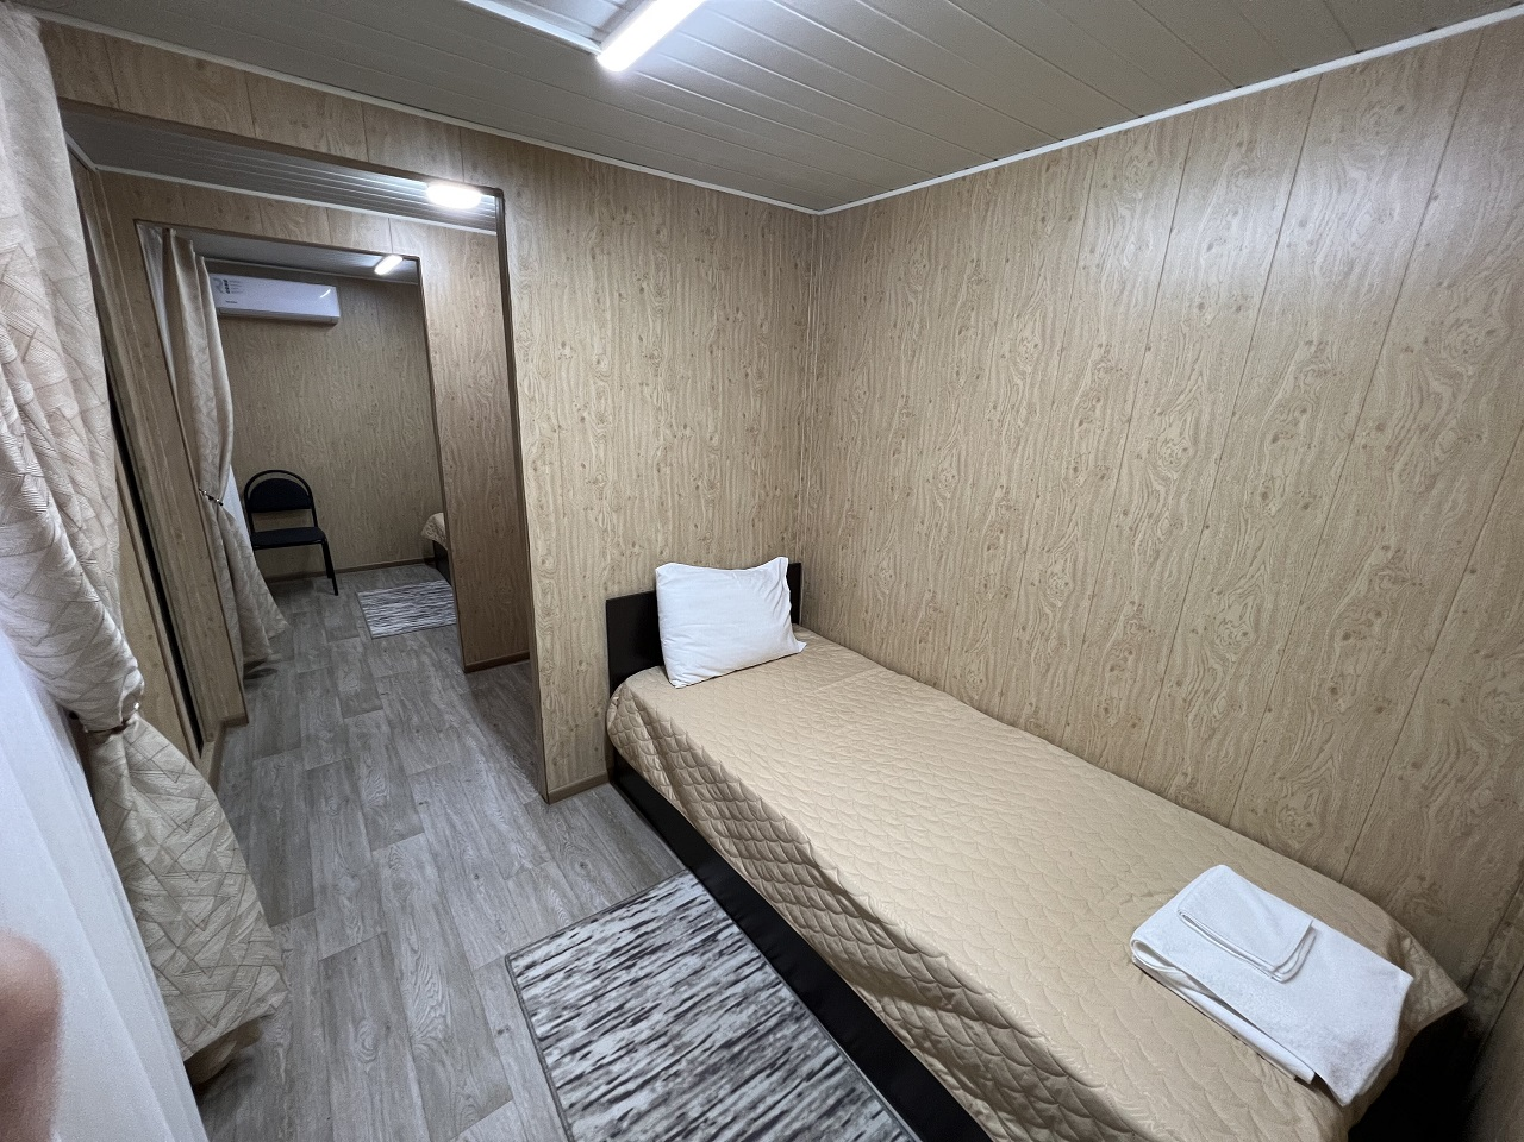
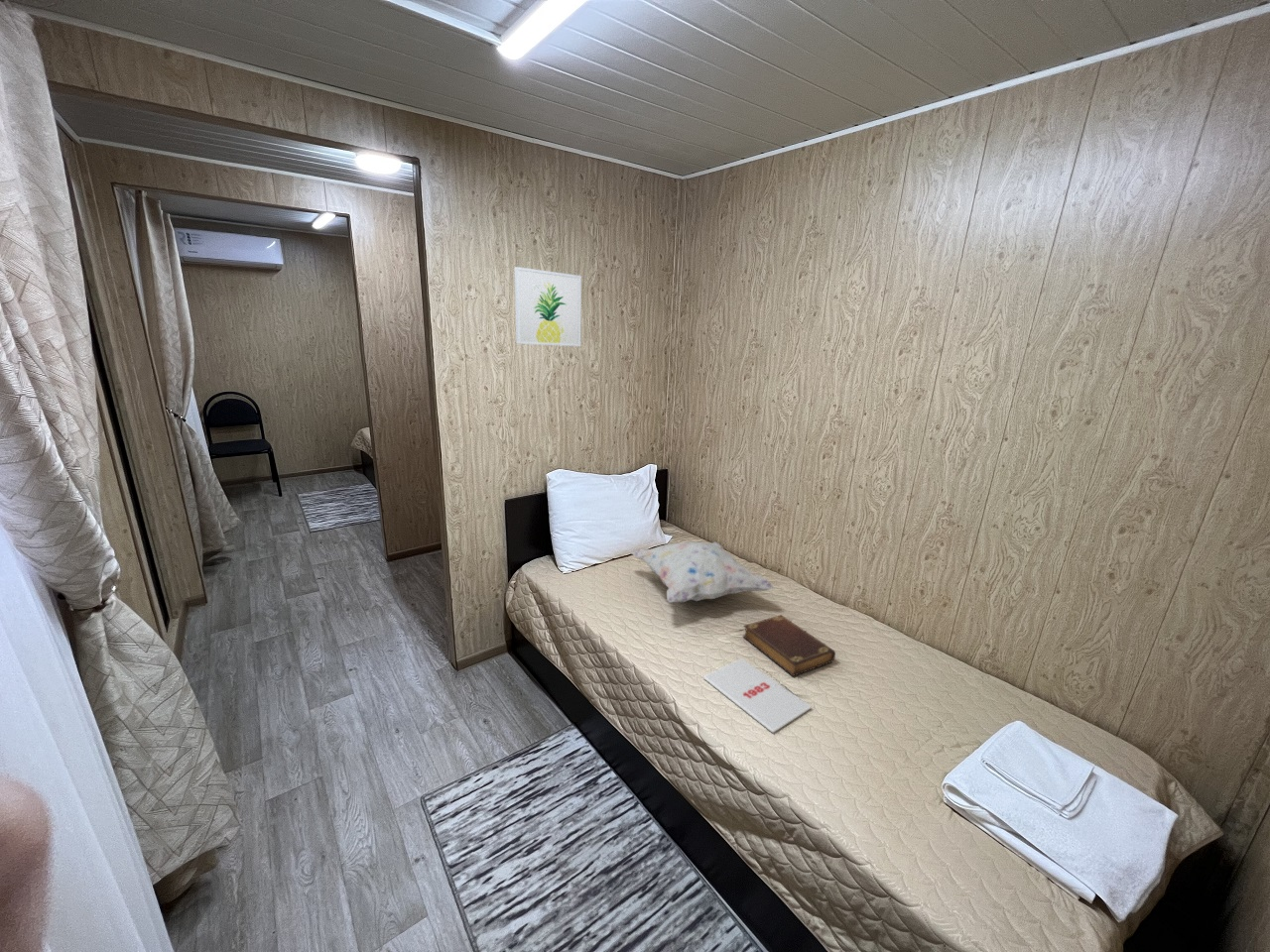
+ magazine [702,657,813,734]
+ wall art [514,266,582,347]
+ decorative pillow [631,540,775,604]
+ book [741,614,836,677]
